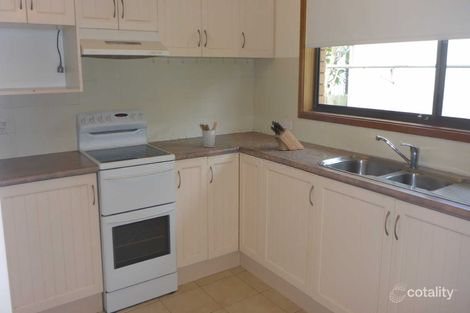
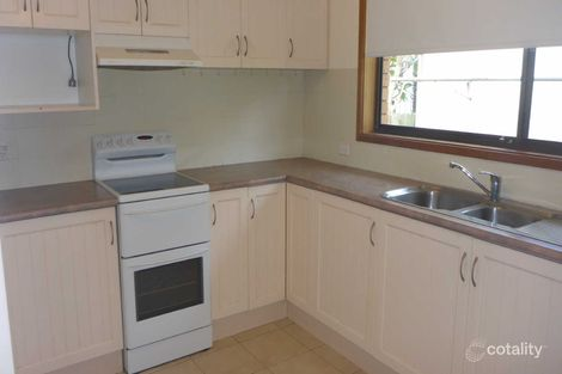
- utensil holder [198,121,218,148]
- knife block [270,120,305,151]
